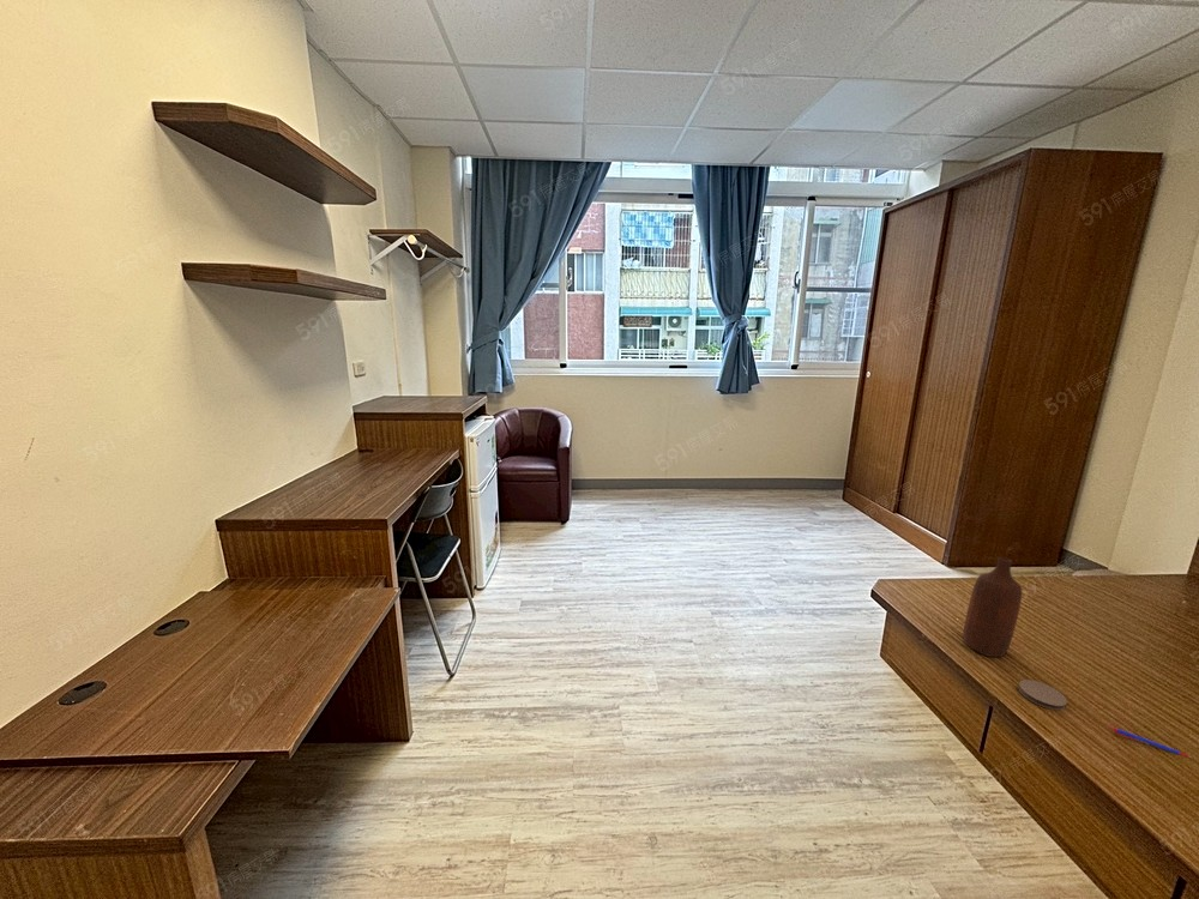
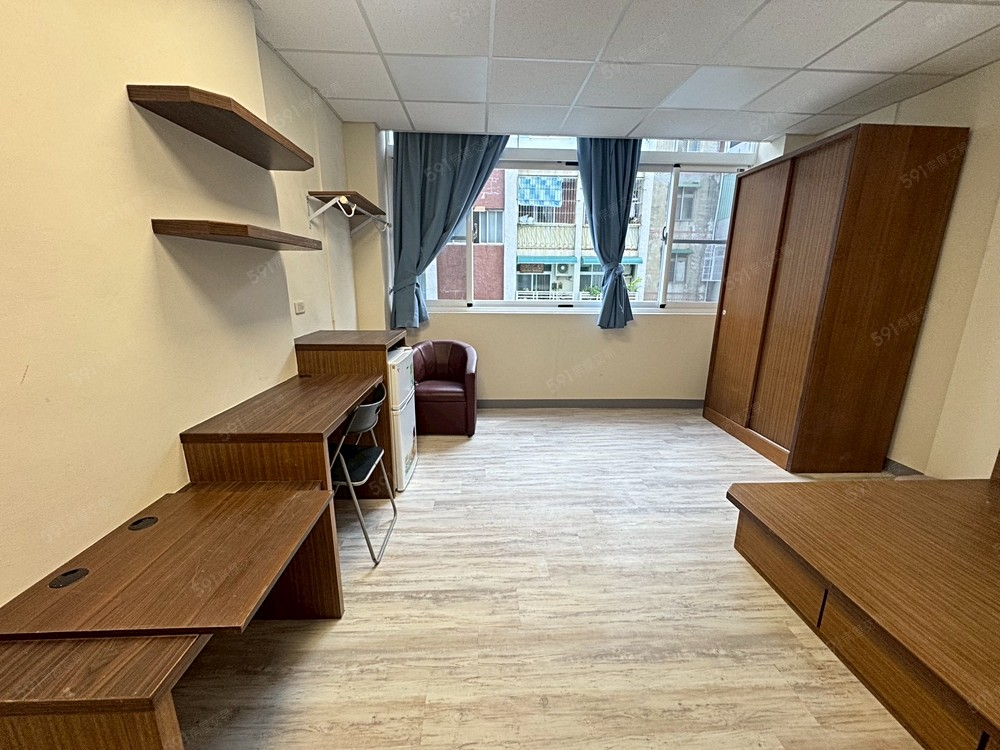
- coaster [1018,678,1068,711]
- pen [1108,725,1192,759]
- bottle [962,556,1023,658]
